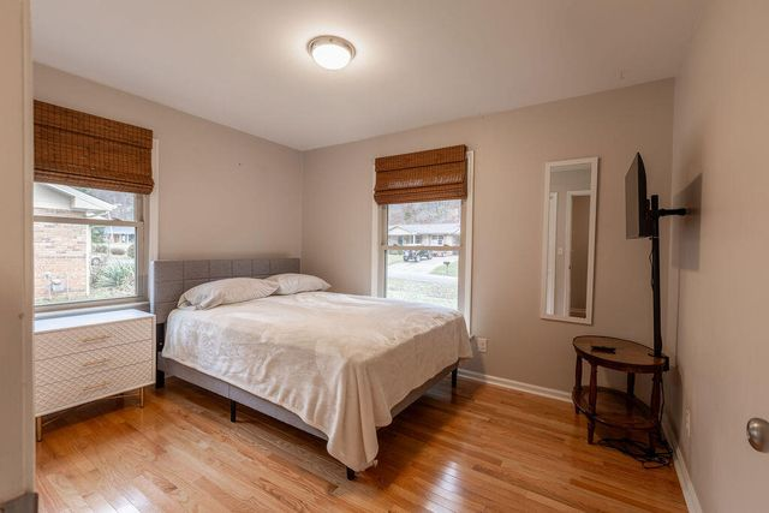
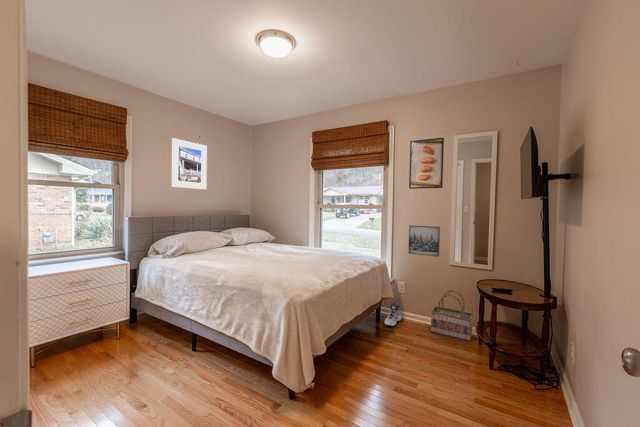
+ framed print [408,137,445,190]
+ basket [430,289,474,342]
+ wall art [407,224,441,258]
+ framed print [170,137,208,190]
+ sneaker [384,301,402,327]
